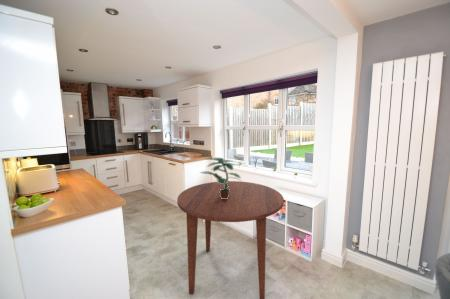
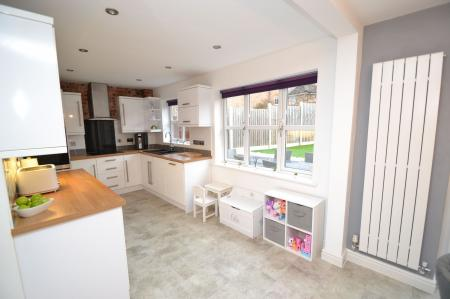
- dining table [176,180,285,299]
- potted plant [199,157,244,199]
